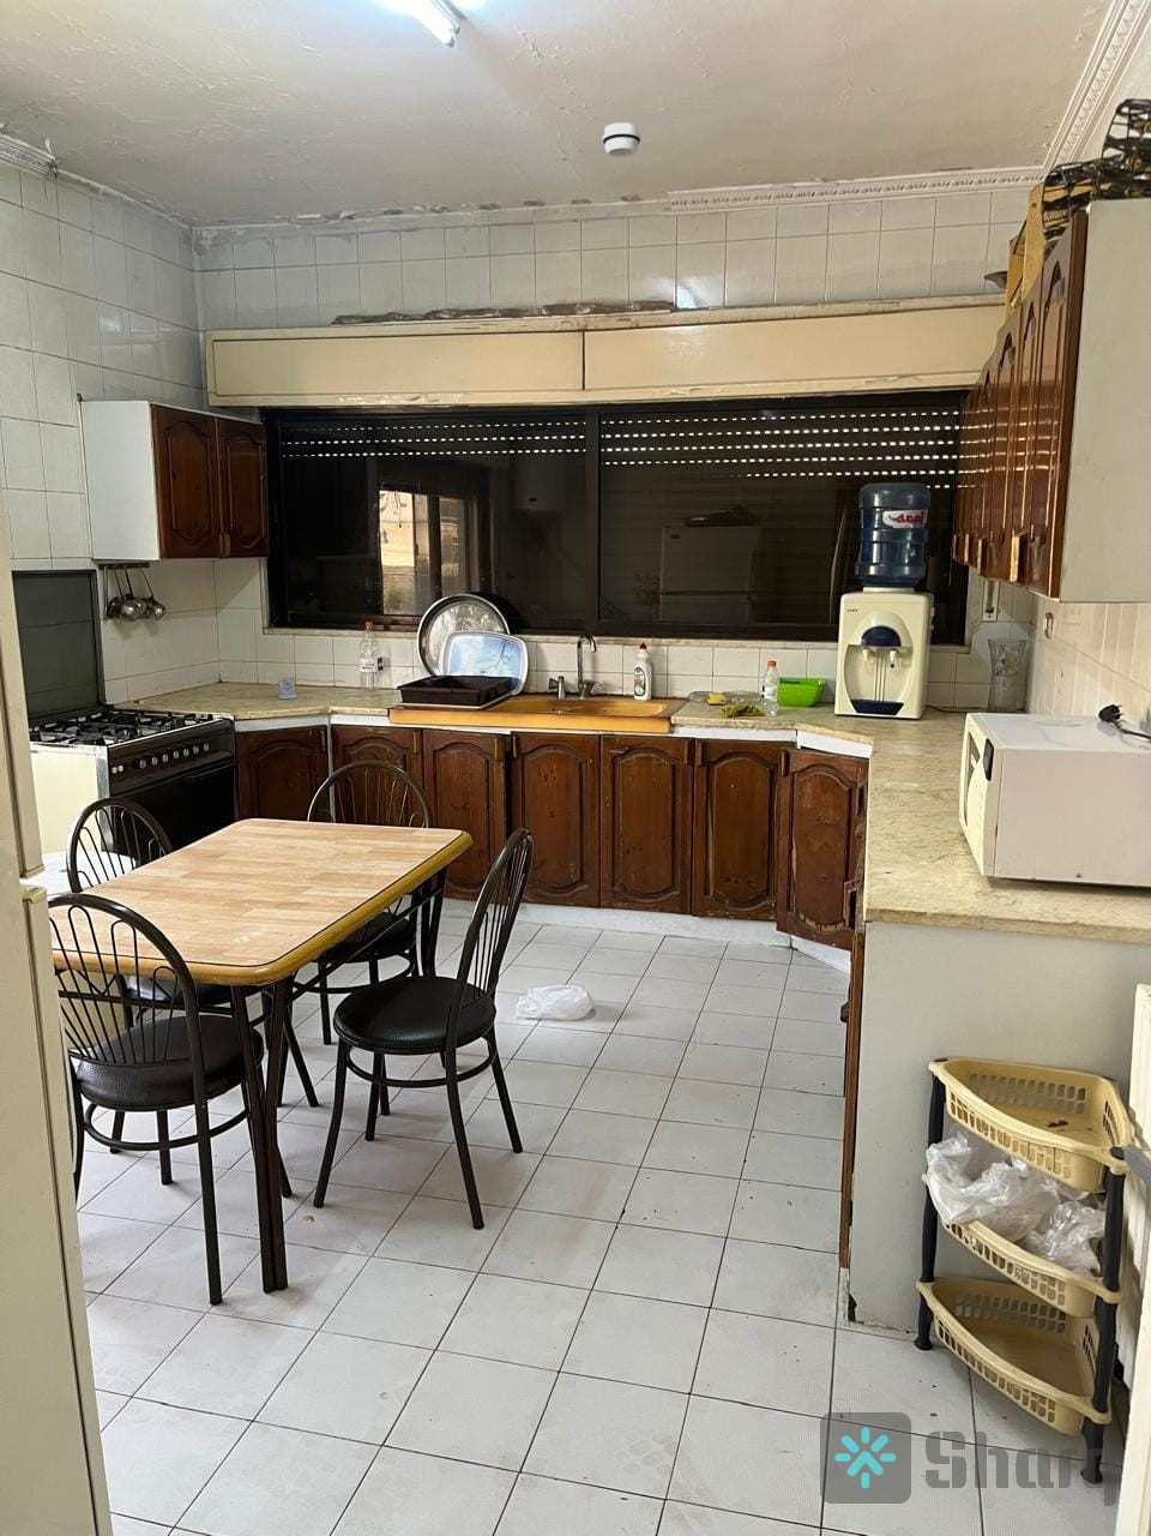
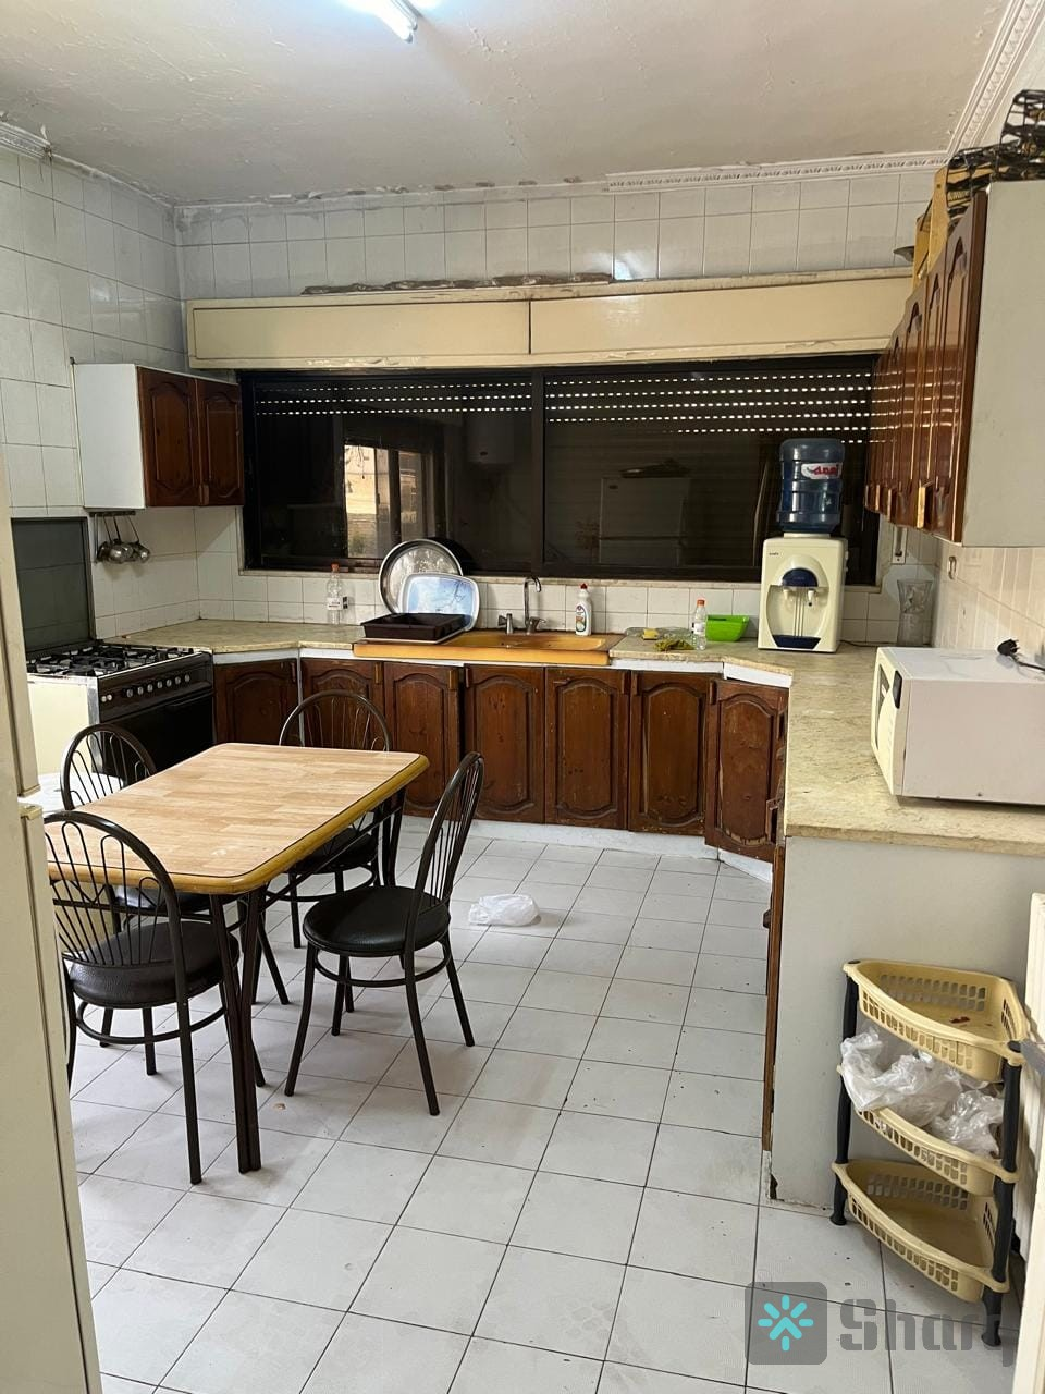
- tea glass holder [266,672,297,699]
- smoke detector [602,121,642,158]
